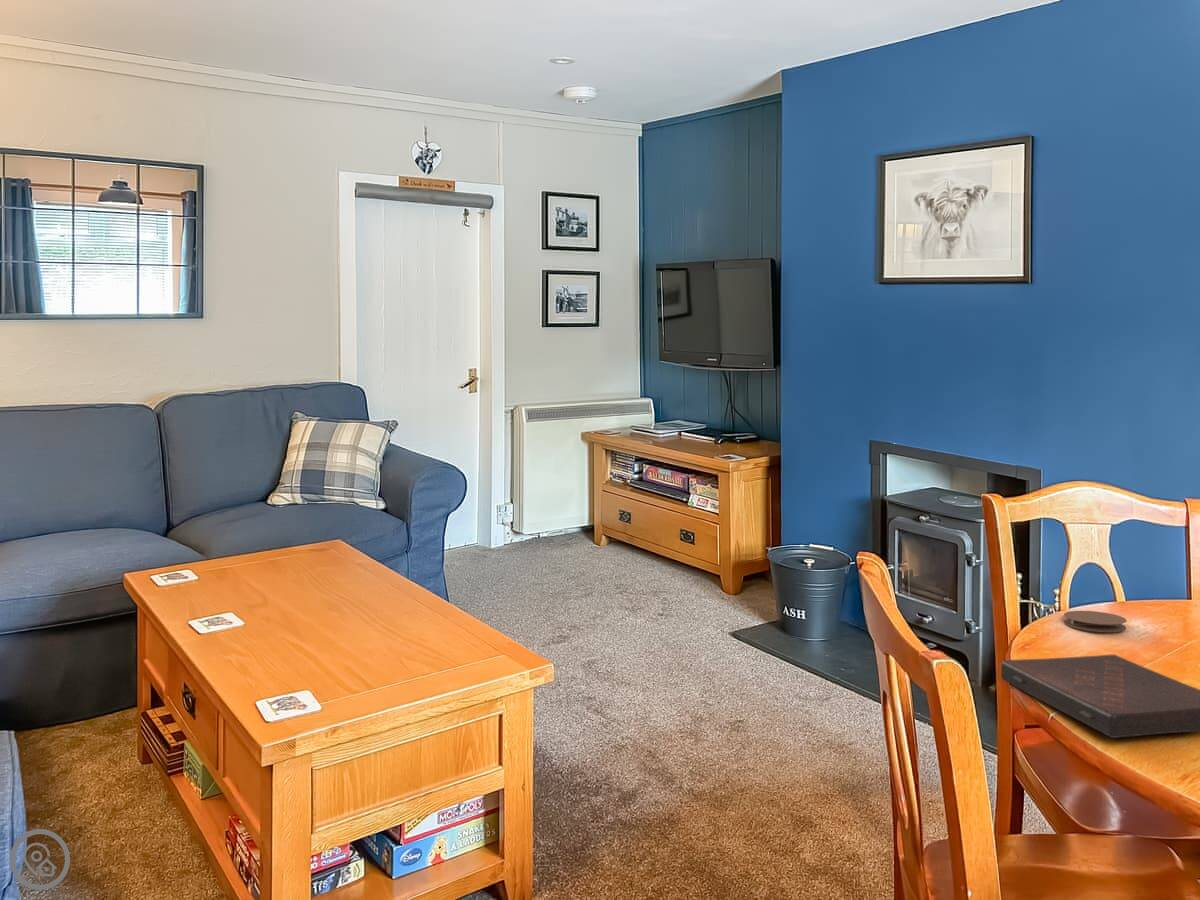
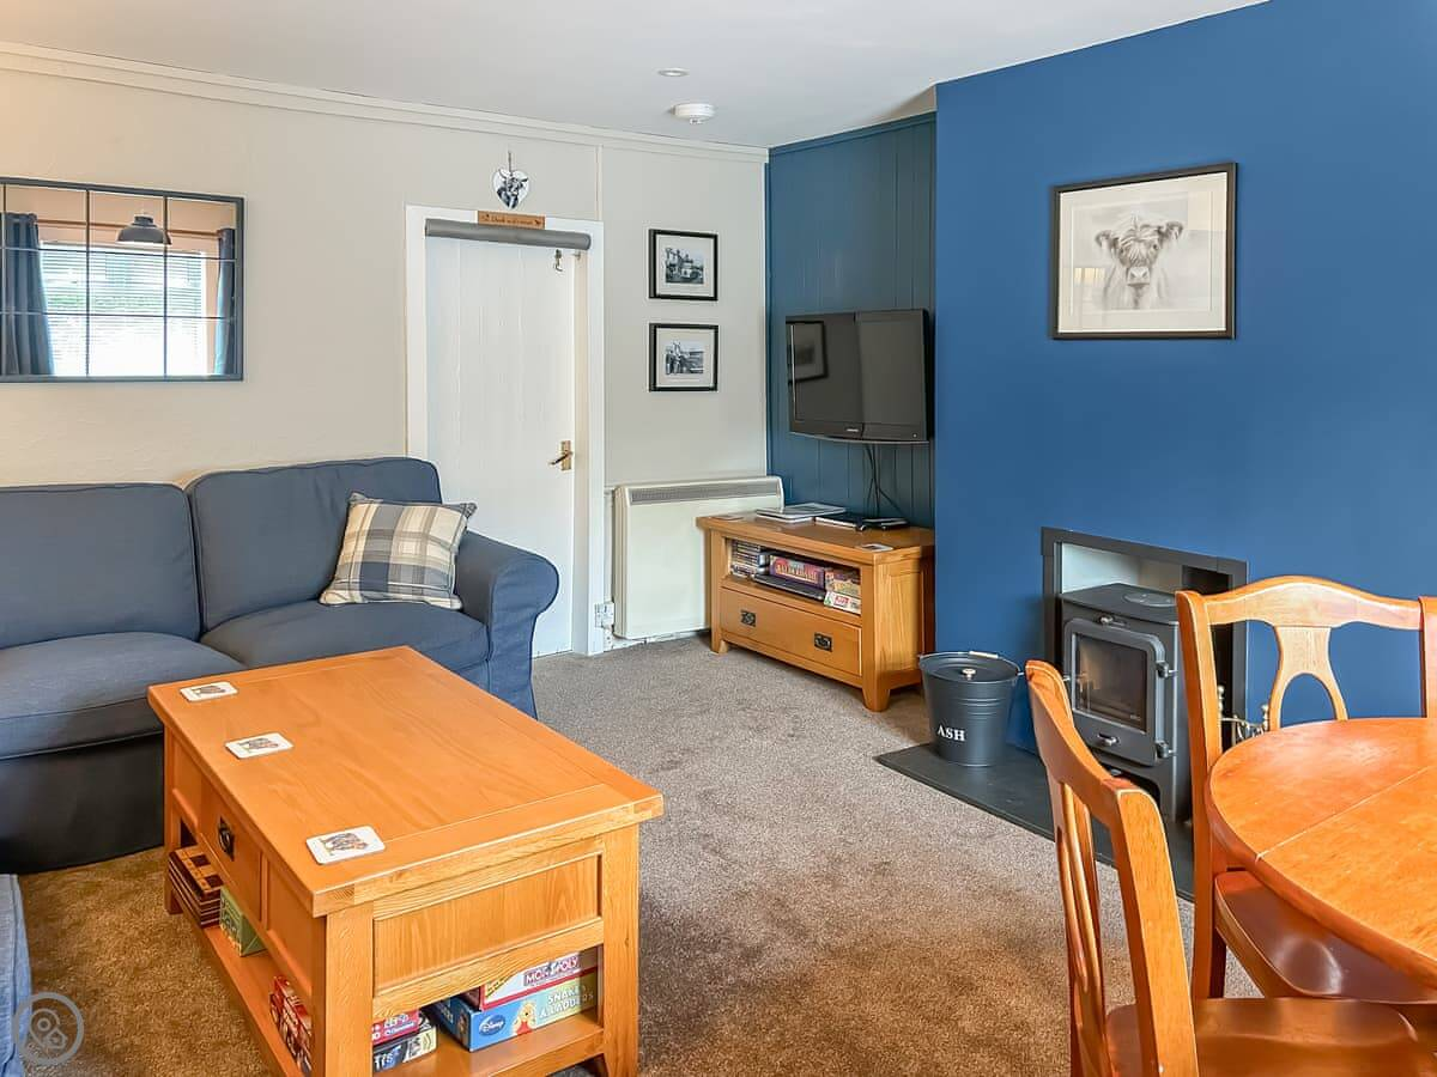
- coaster [1063,610,1128,633]
- book [1000,654,1200,739]
